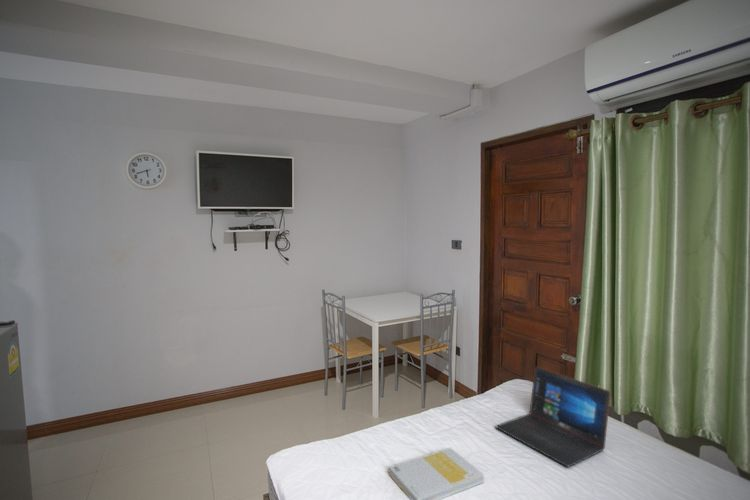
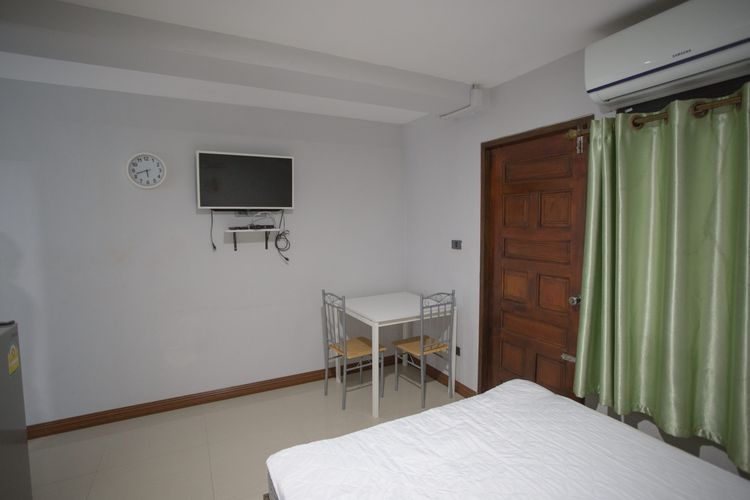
- laptop [494,365,612,468]
- book [388,447,485,500]
